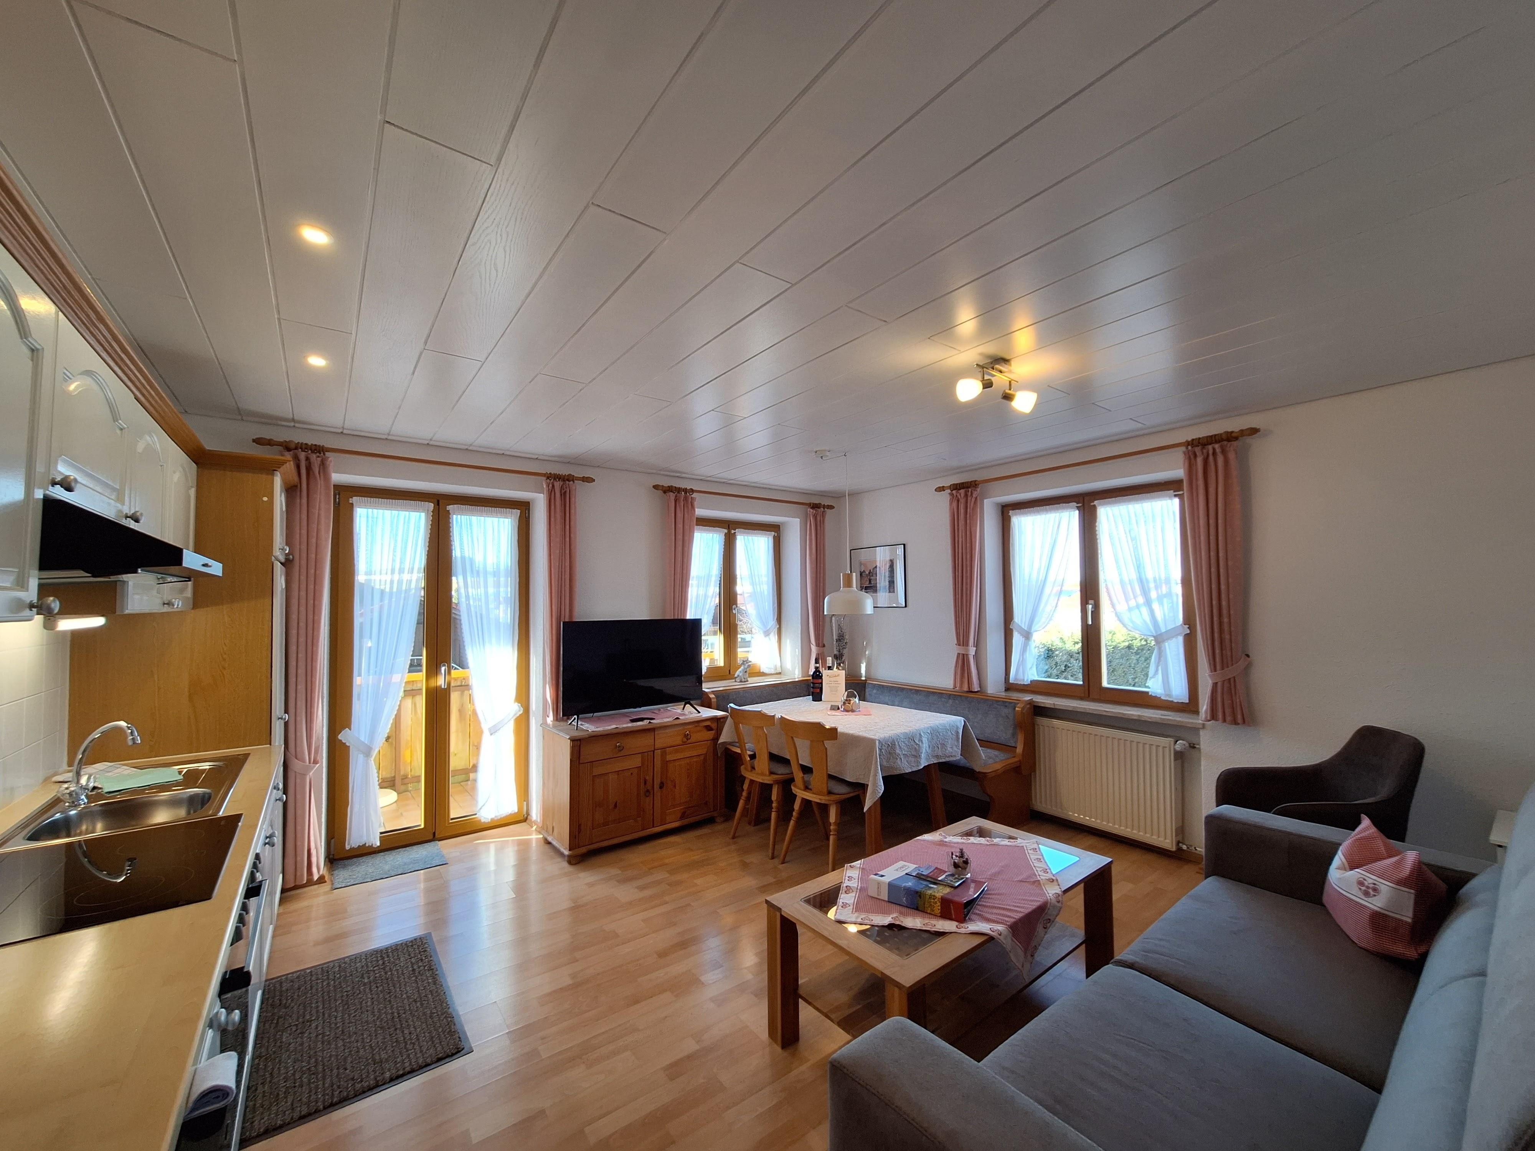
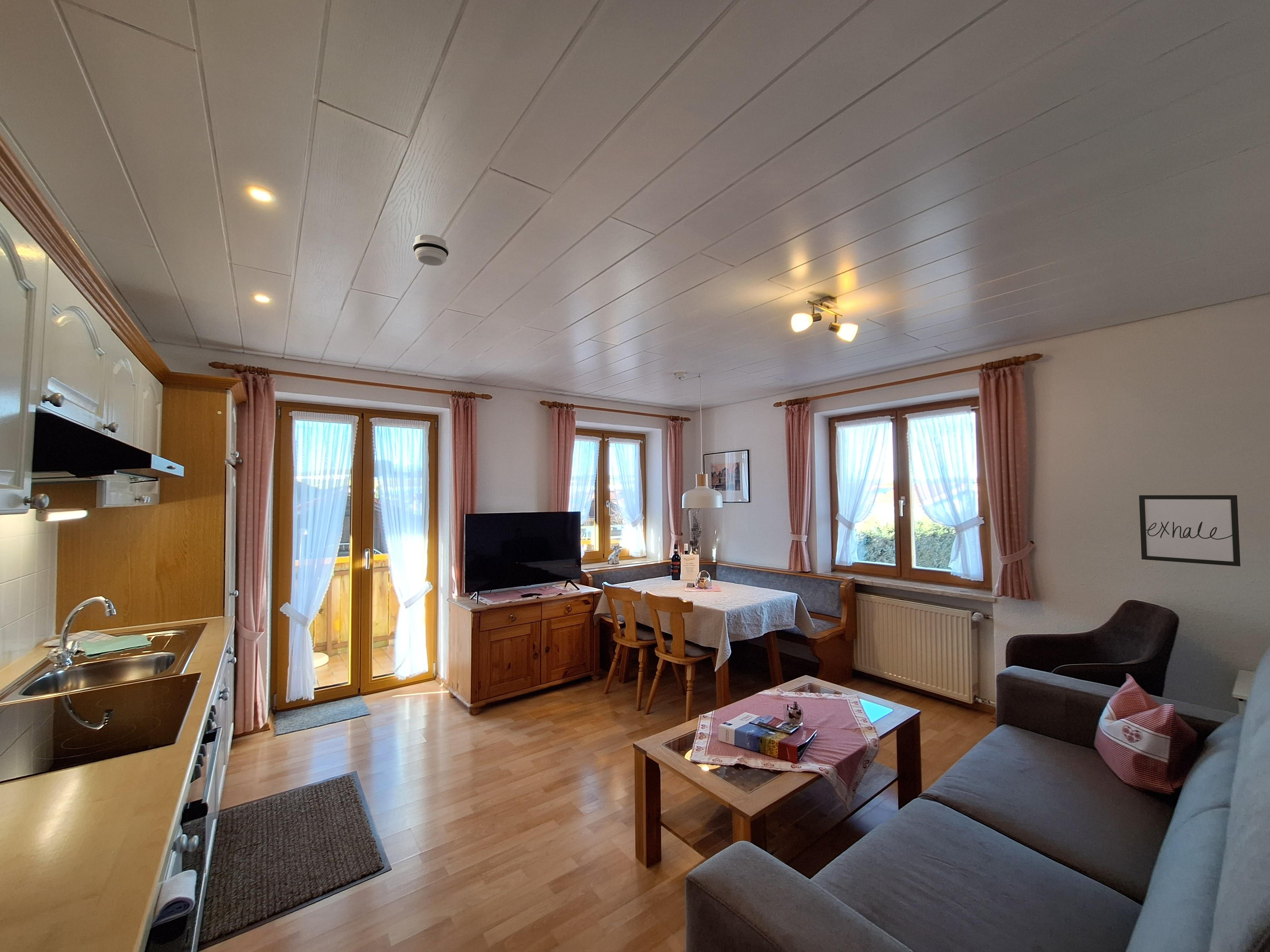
+ smoke detector [412,234,449,266]
+ wall art [1139,495,1241,567]
